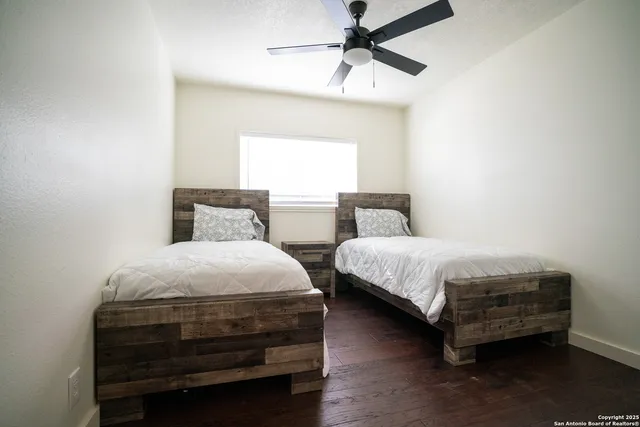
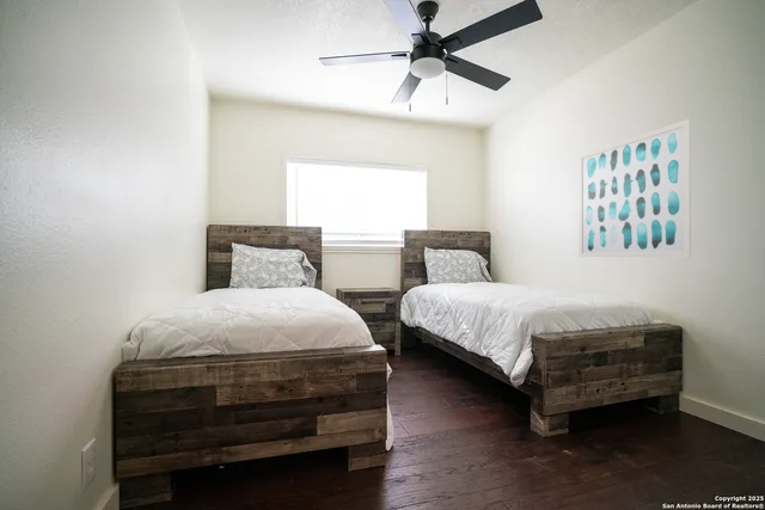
+ wall art [577,117,692,258]
